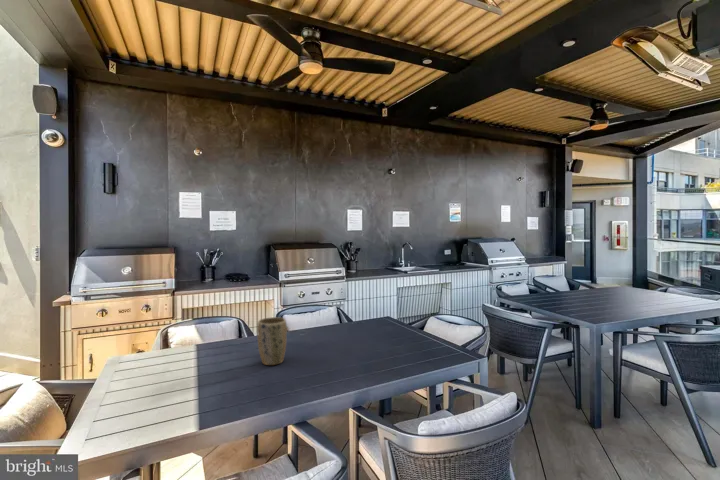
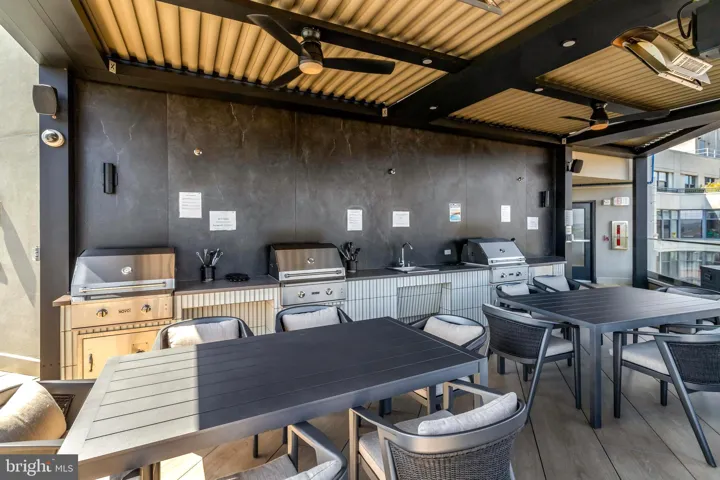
- plant pot [256,316,287,366]
